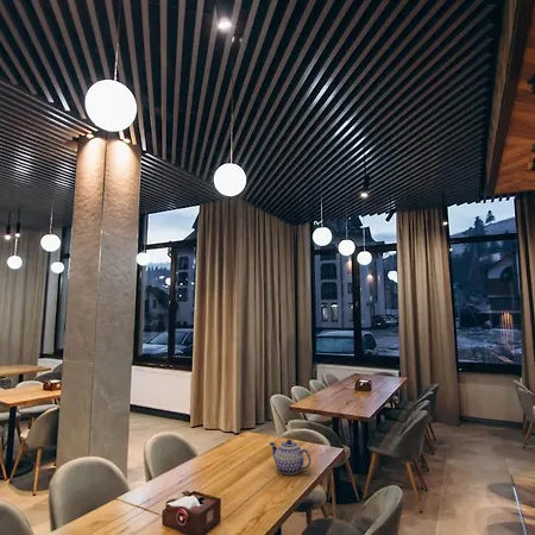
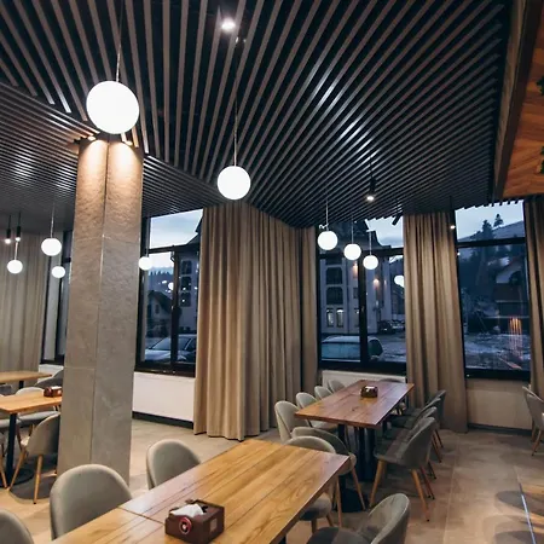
- teapot [269,439,313,476]
